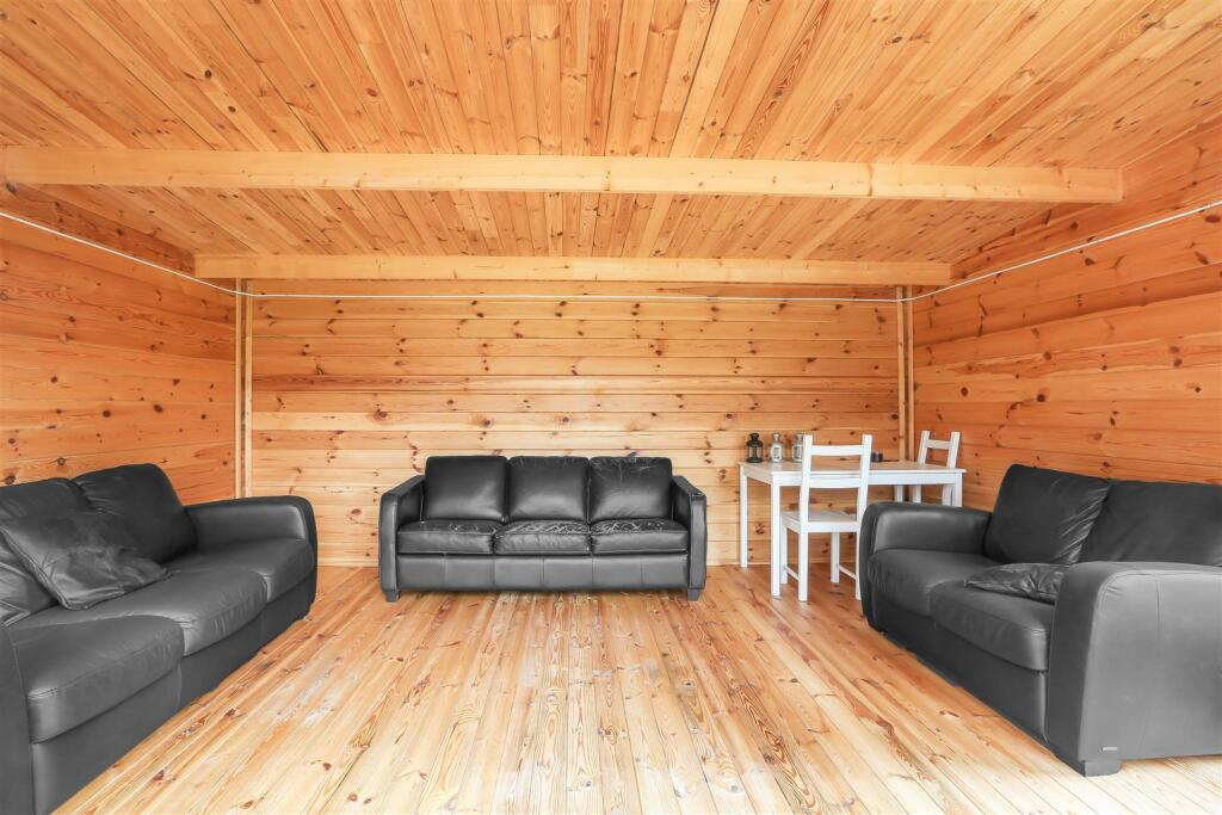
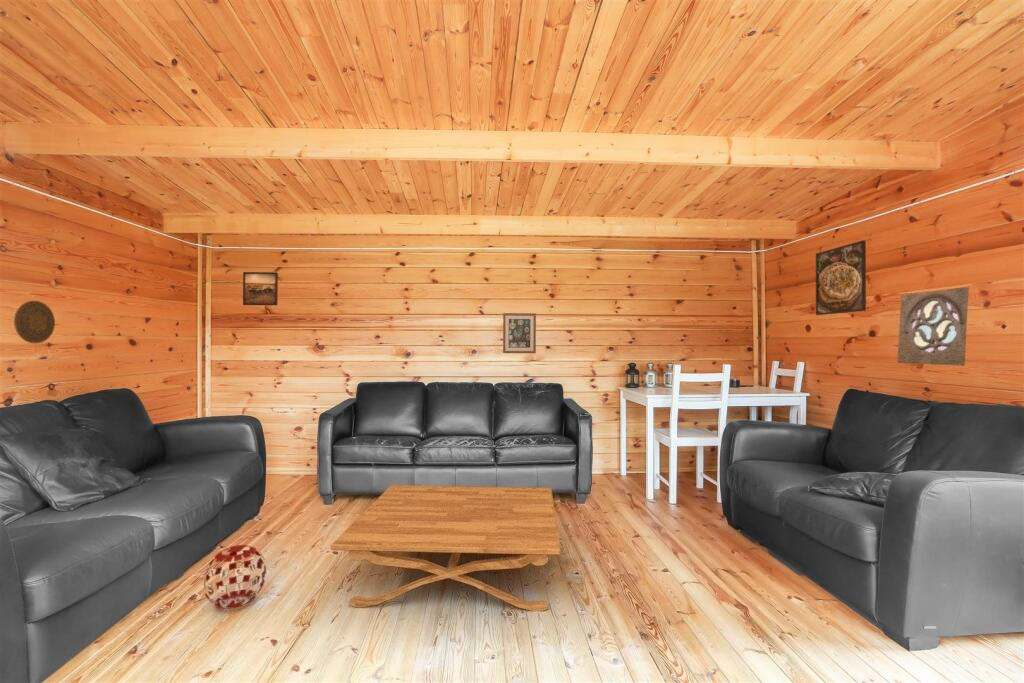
+ coffee table [330,484,562,612]
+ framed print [242,271,279,306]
+ wall art [502,312,537,354]
+ decorative plate [13,300,56,345]
+ wall ornament [896,286,970,367]
+ decorative ball [203,544,267,610]
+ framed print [815,239,867,316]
